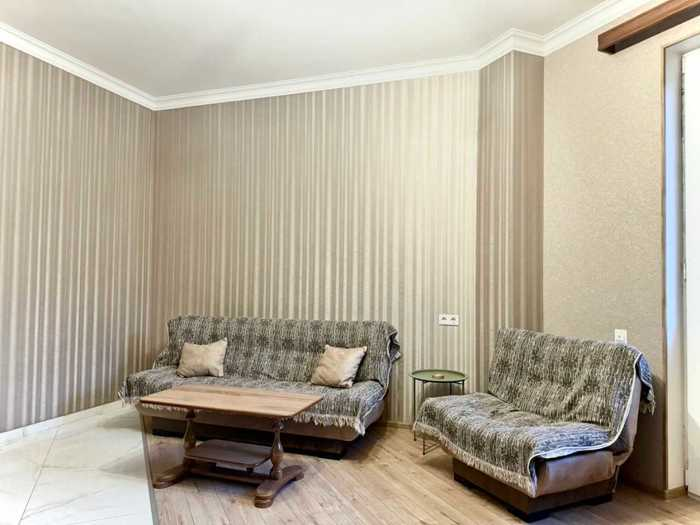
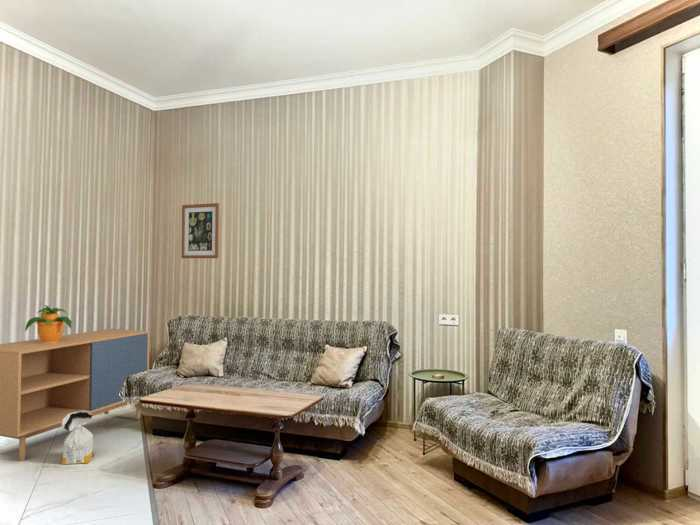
+ bag [61,410,96,466]
+ potted plant [24,304,73,343]
+ wall art [180,202,220,259]
+ storage cabinet [0,328,150,462]
